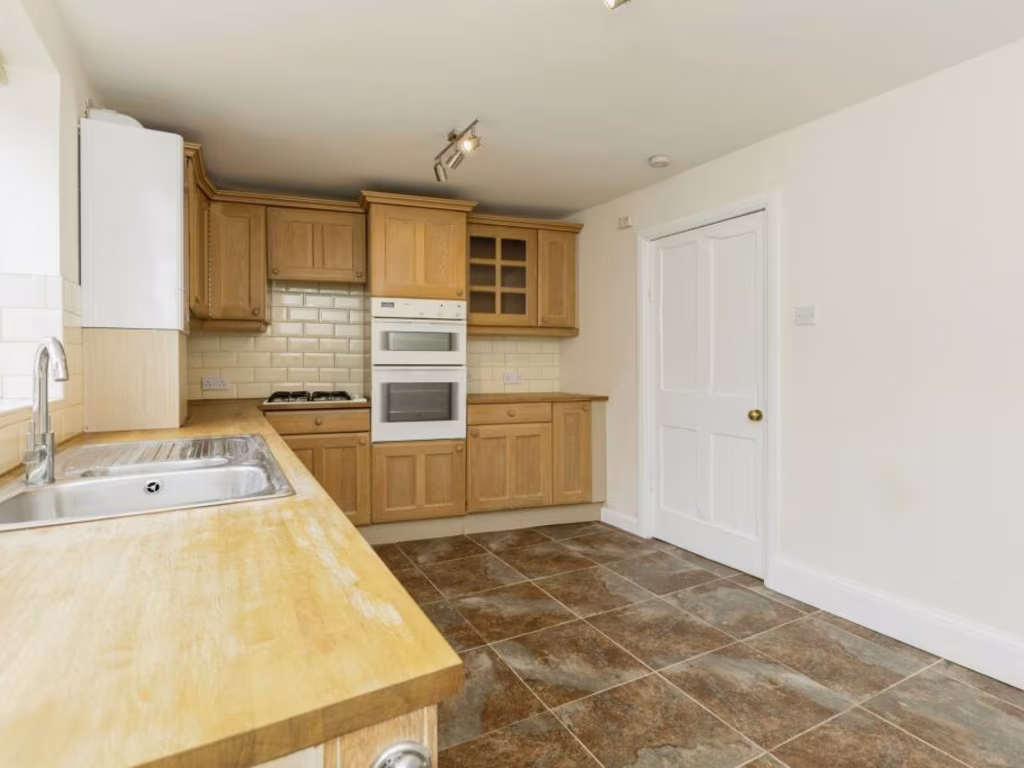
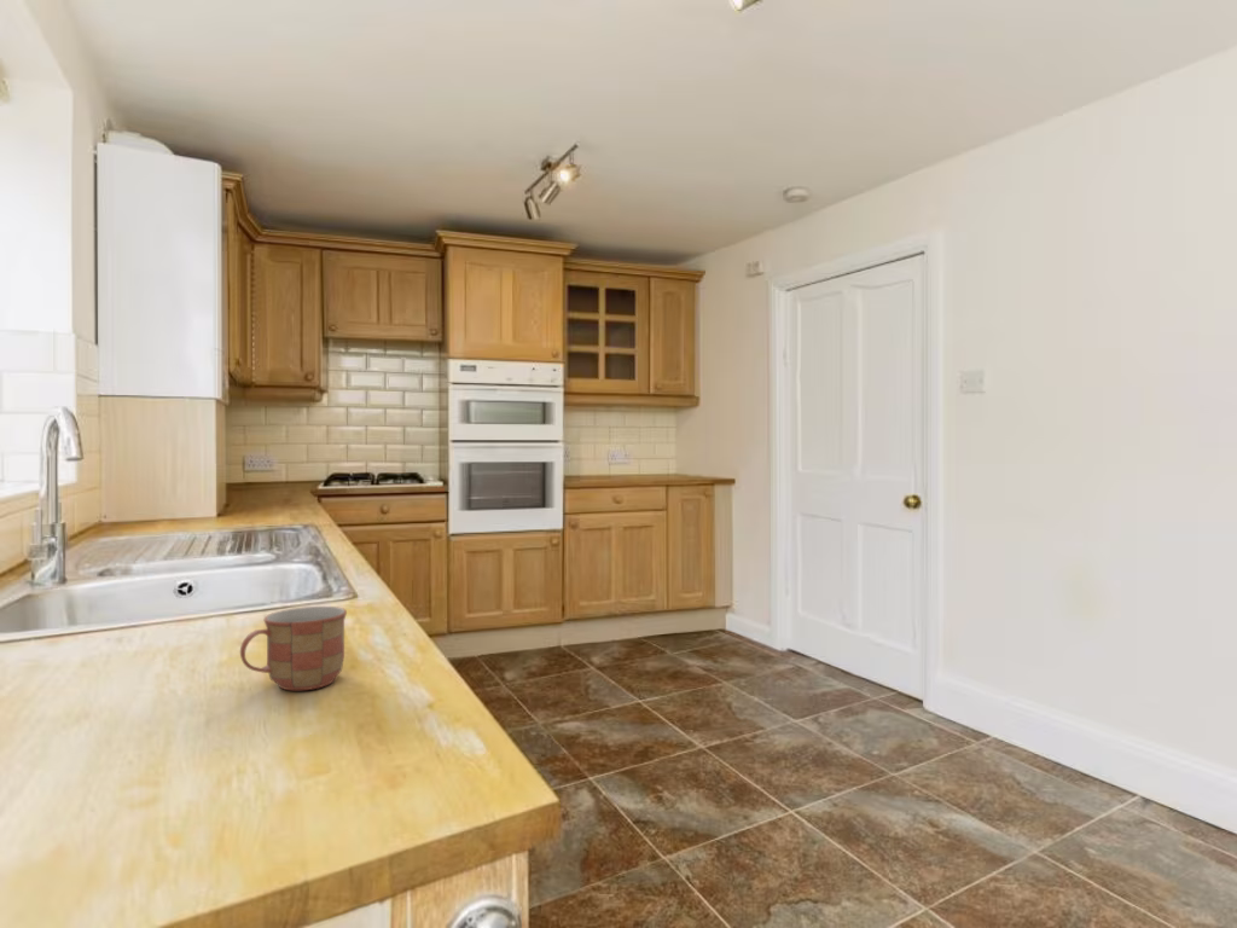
+ mug [239,605,348,691]
